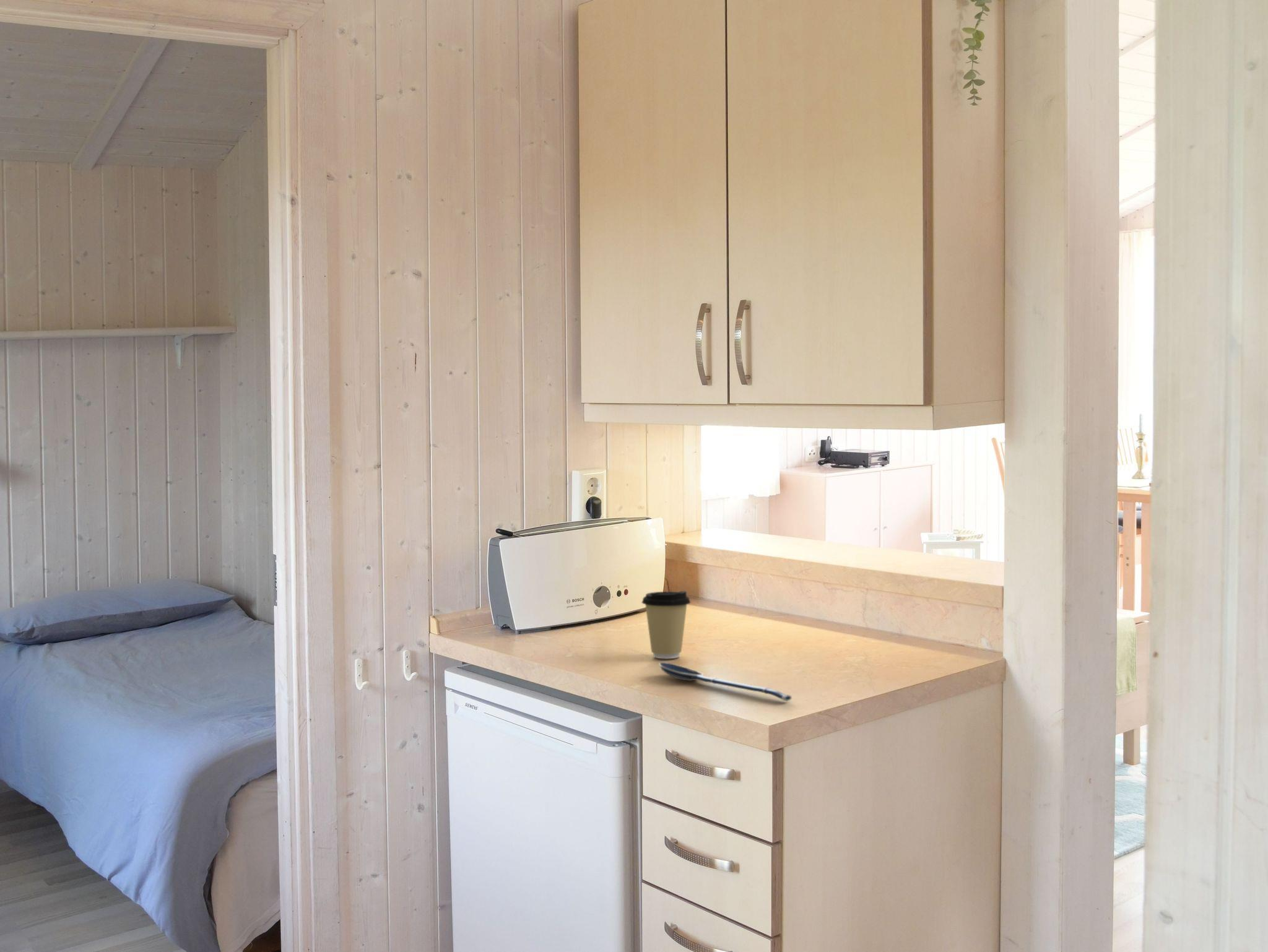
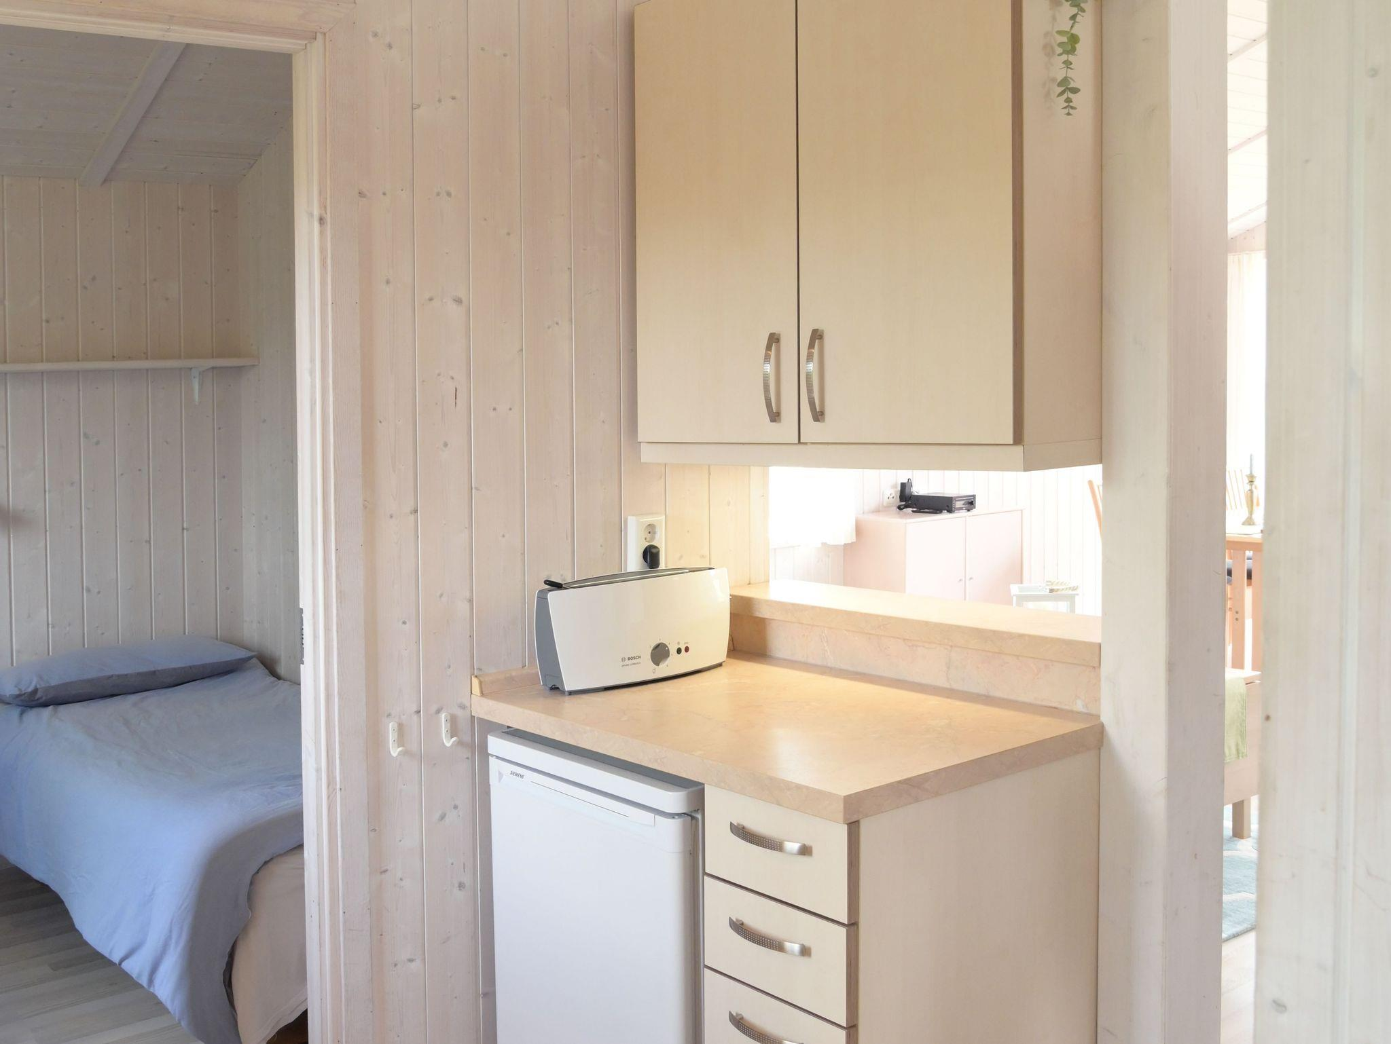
- coffee cup [641,591,691,659]
- spoon [658,662,793,701]
